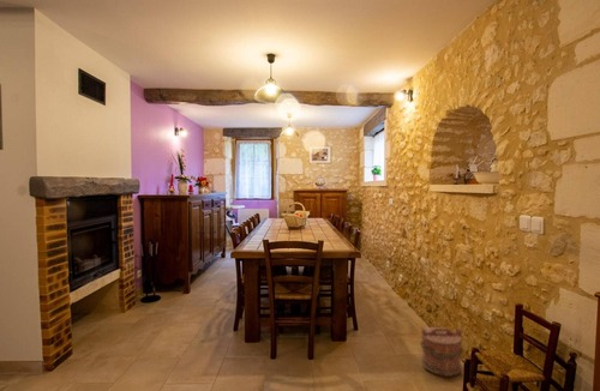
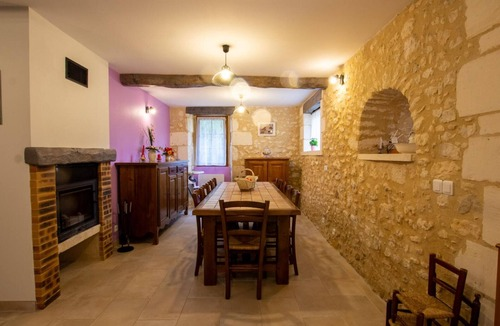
- bucket [419,326,464,378]
